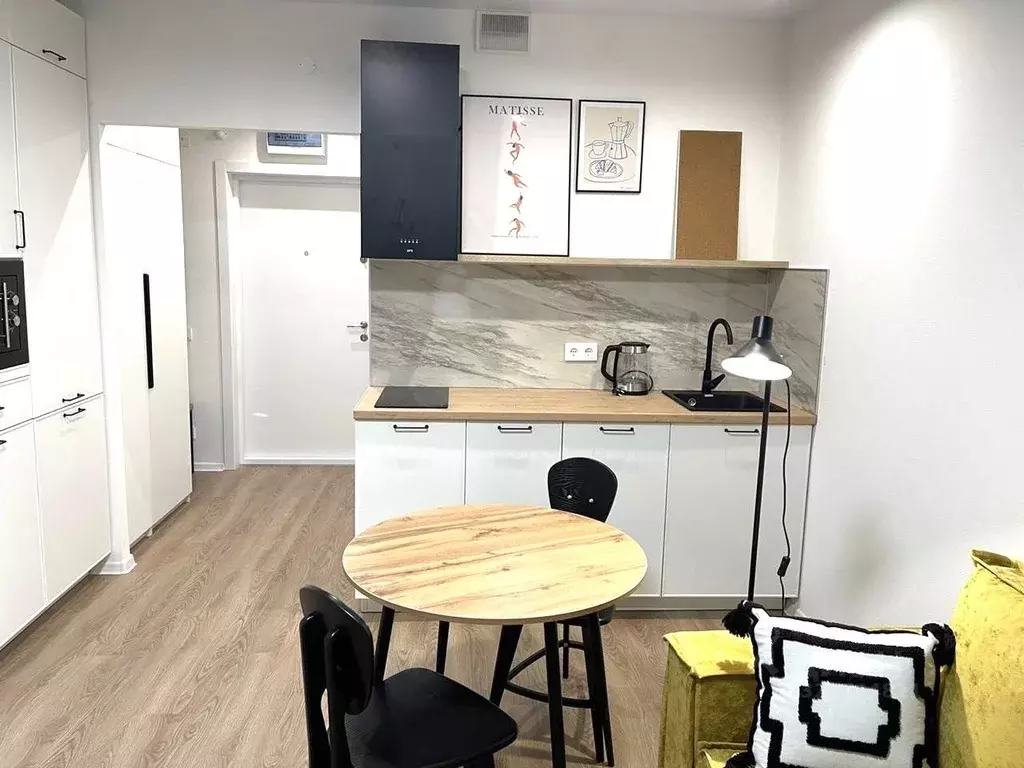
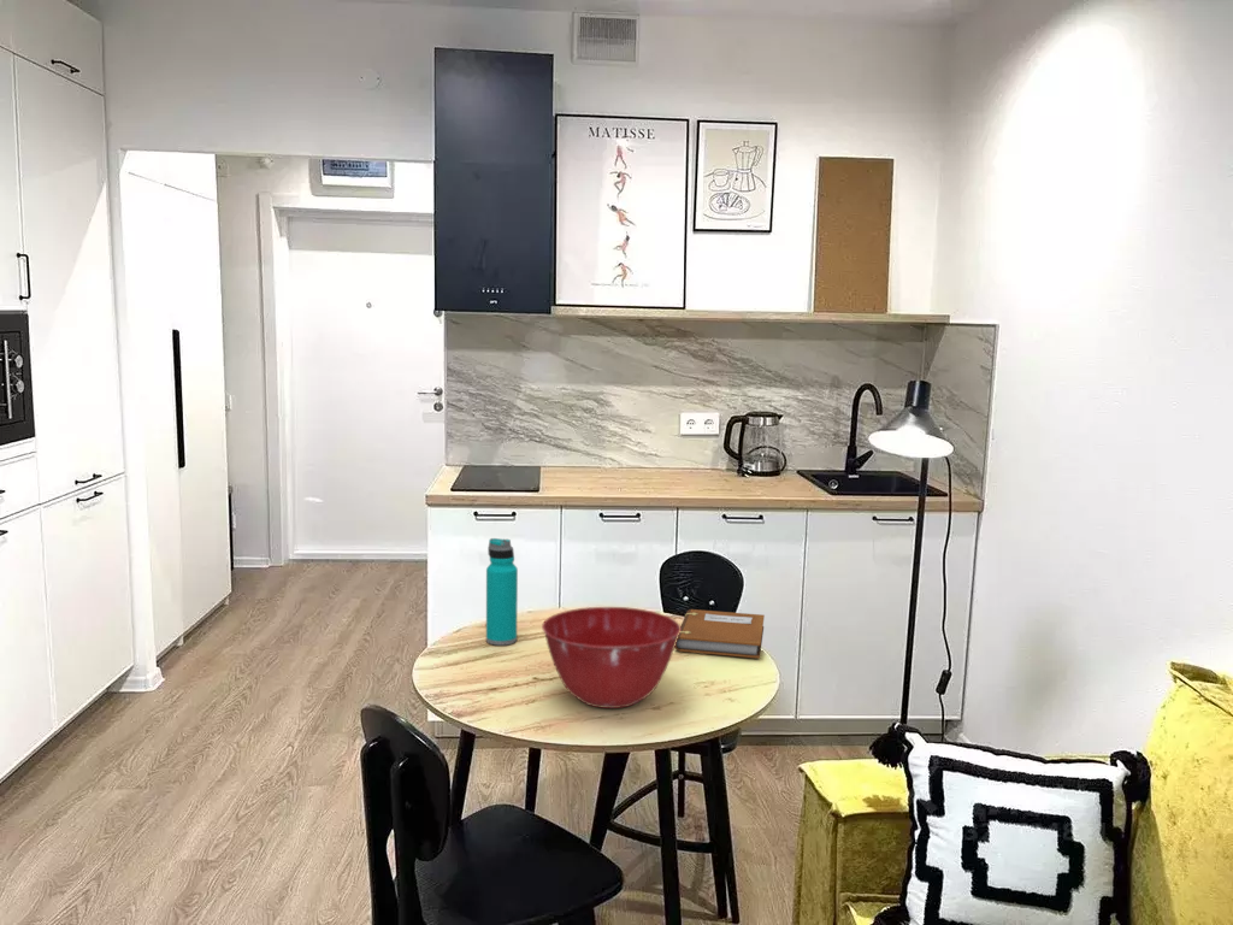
+ mixing bowl [541,606,682,709]
+ water bottle [485,537,519,647]
+ notebook [674,608,766,659]
